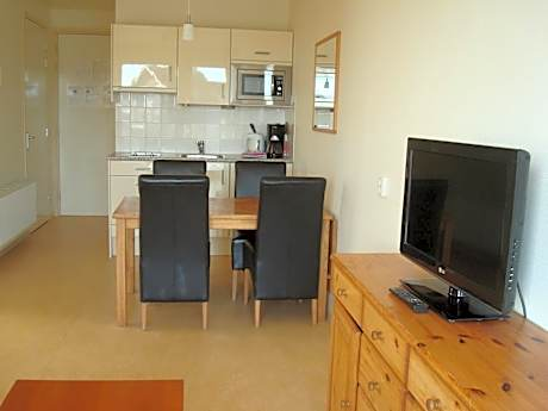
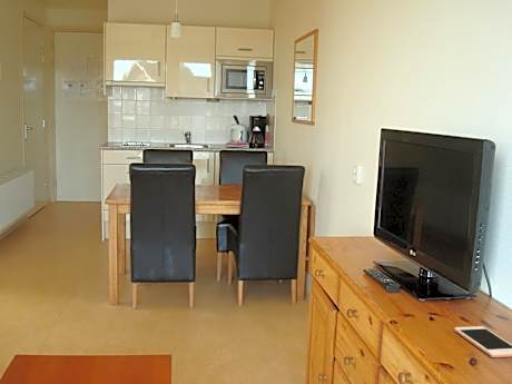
+ cell phone [453,325,512,358]
